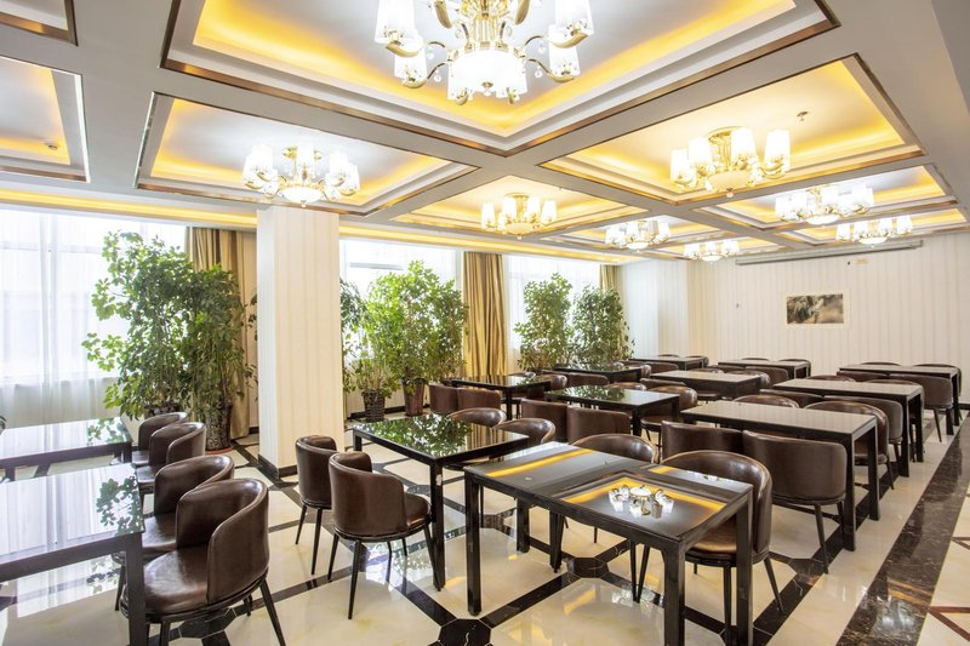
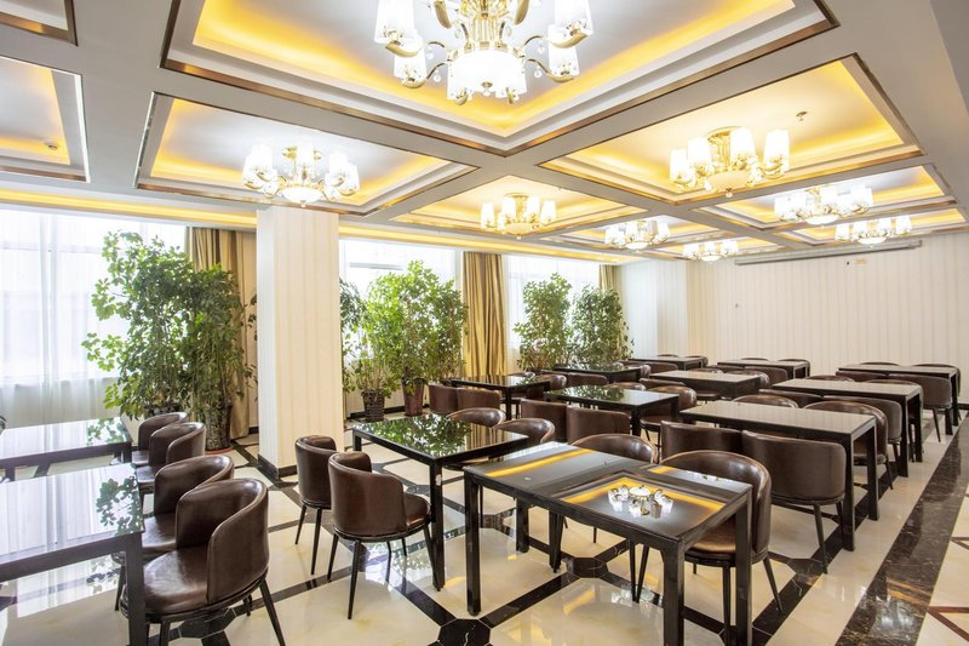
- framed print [778,286,852,331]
